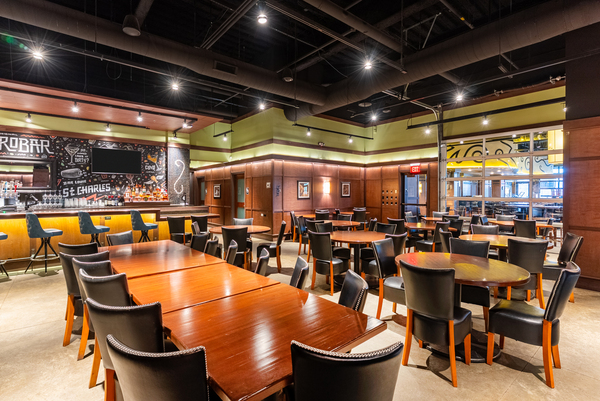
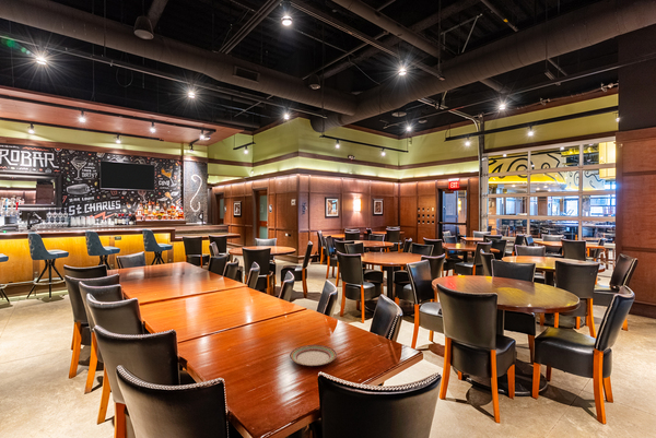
+ plate [289,344,338,367]
